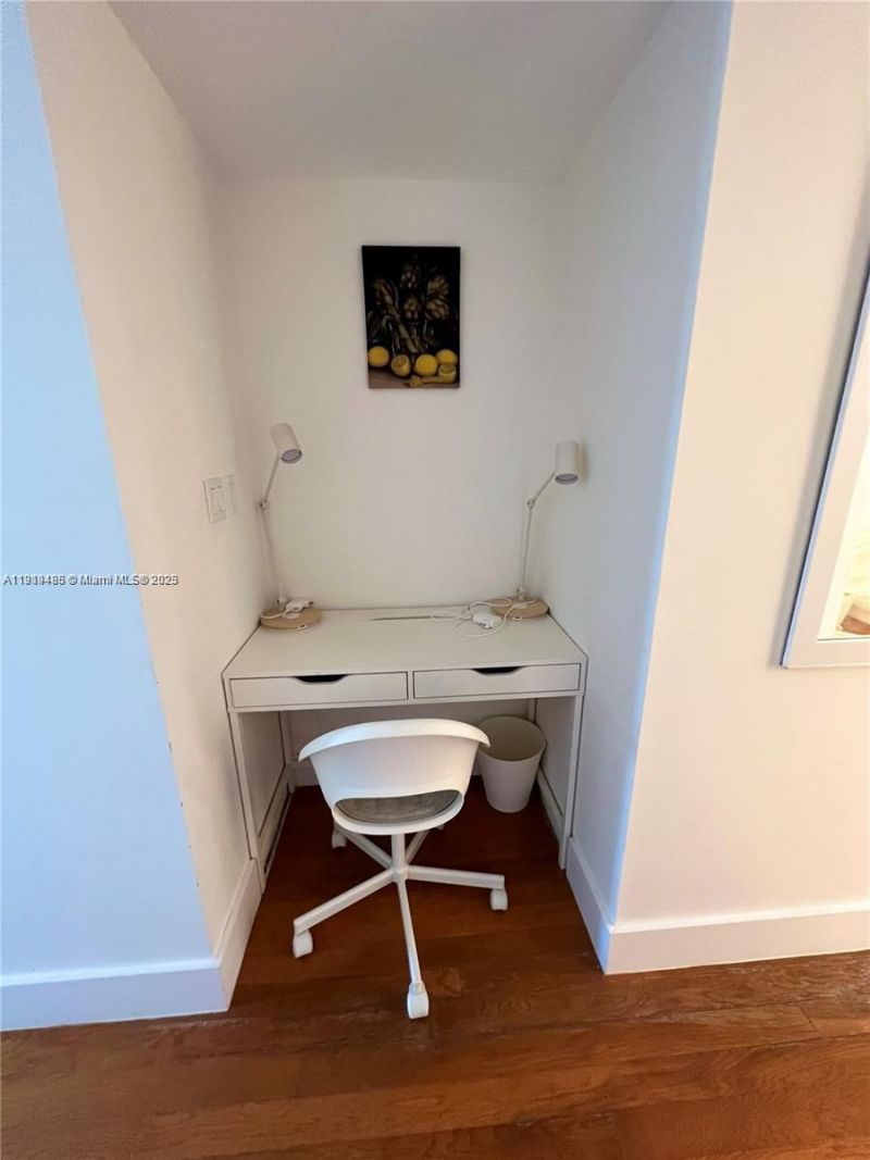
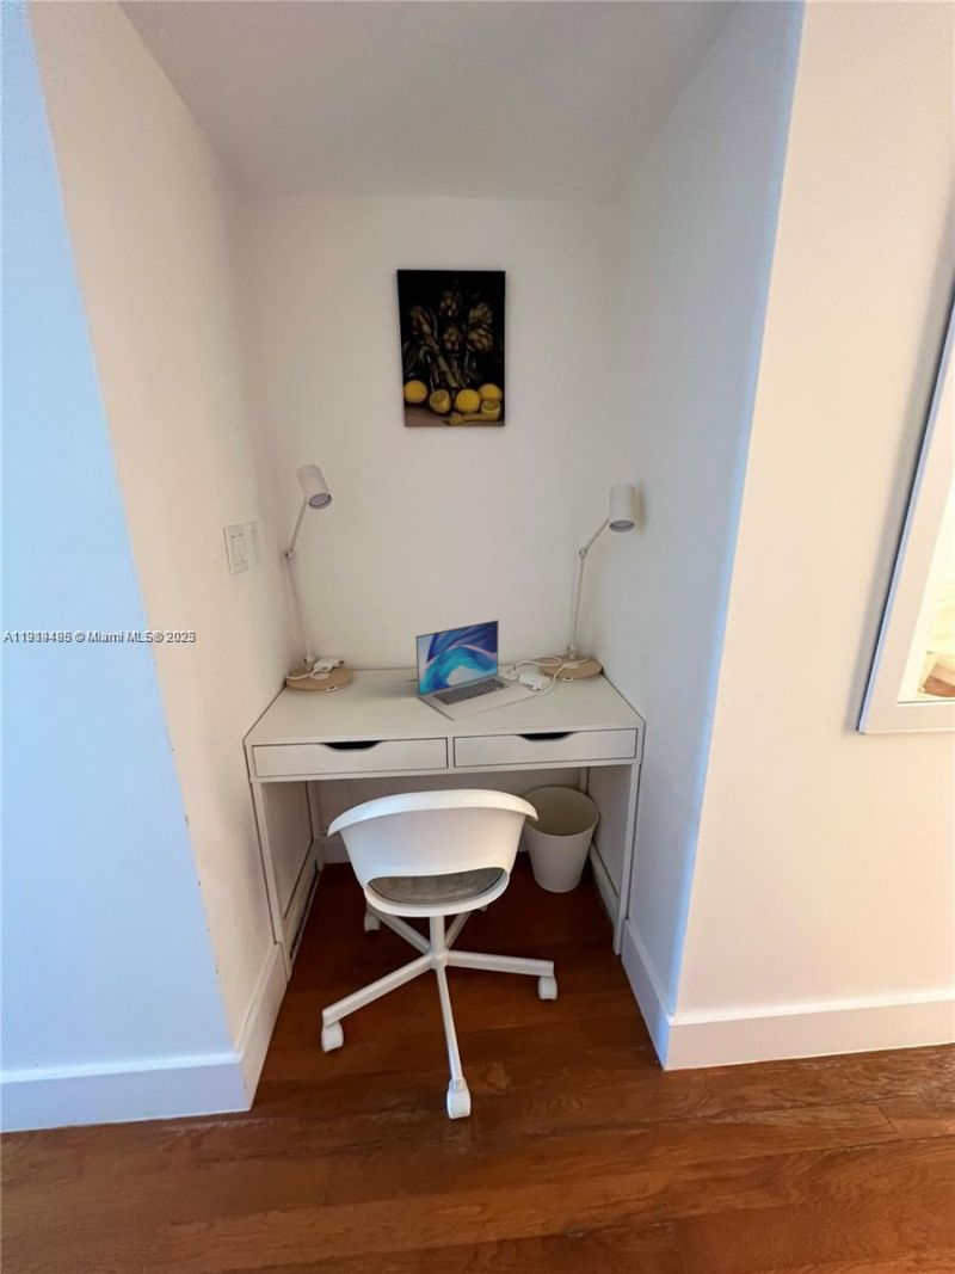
+ laptop [414,618,538,722]
